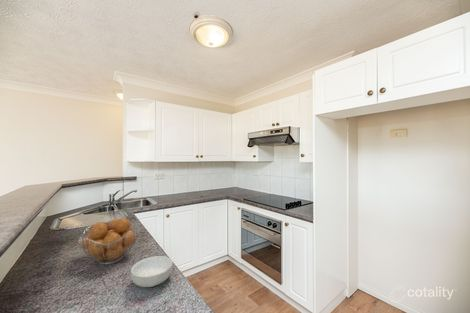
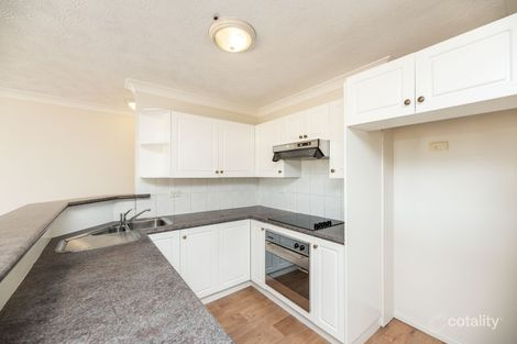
- fruit basket [78,217,141,266]
- cereal bowl [130,255,173,288]
